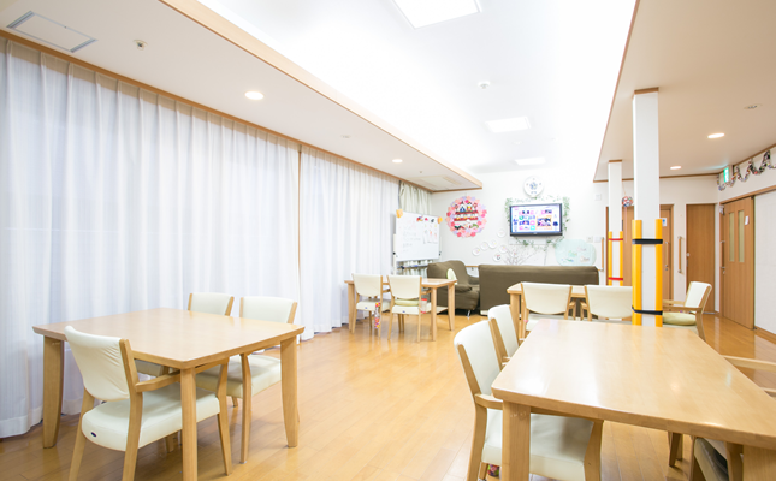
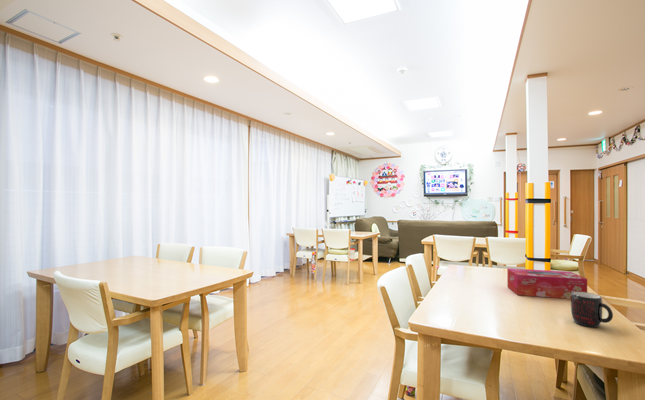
+ mug [570,292,614,328]
+ tissue box [506,267,588,300]
